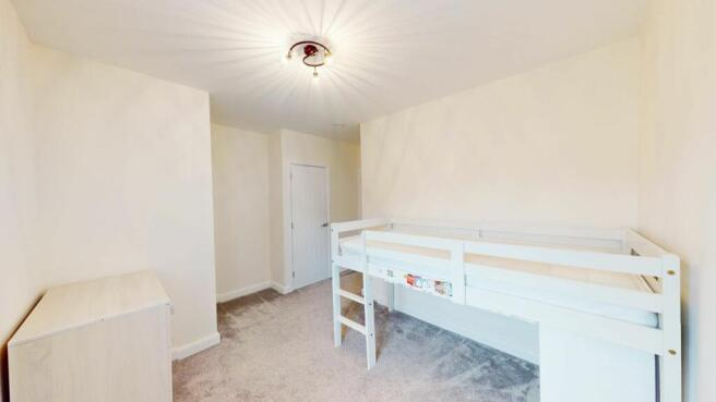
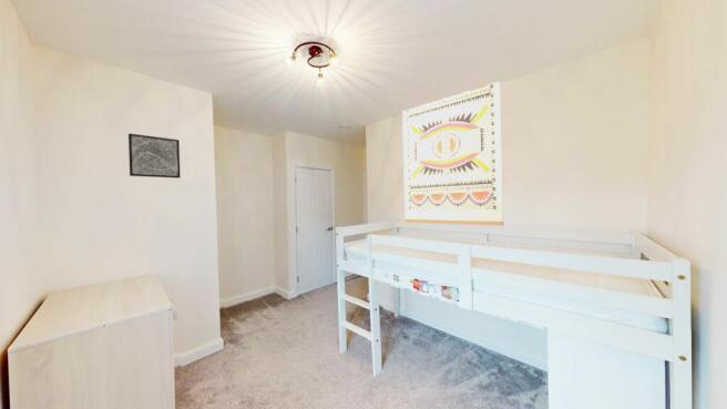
+ wall art [127,133,182,178]
+ wall art [401,80,504,226]
